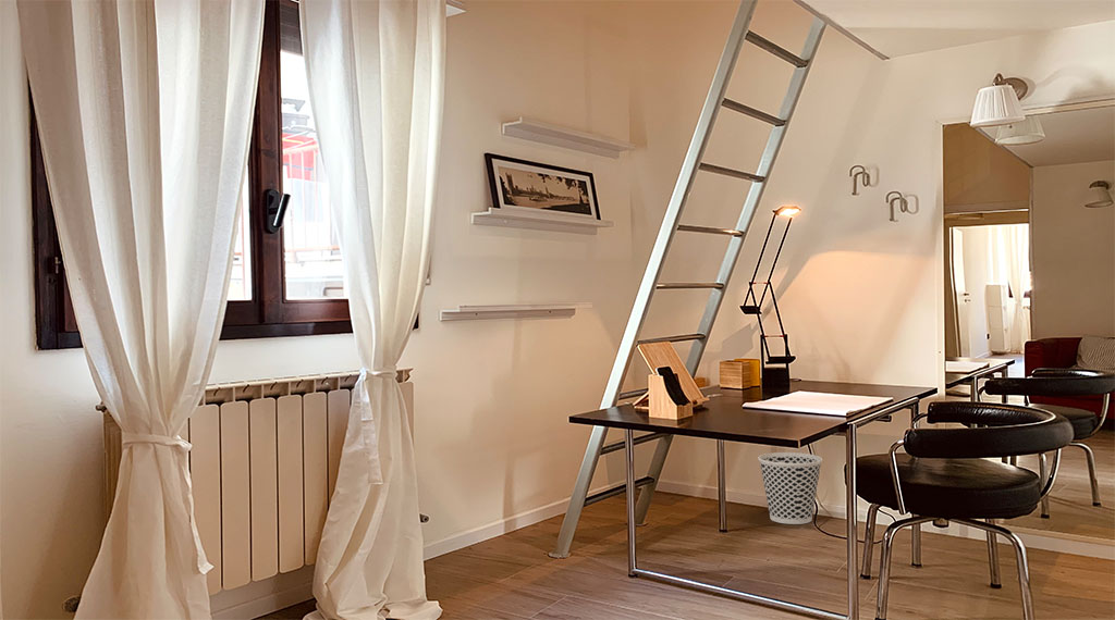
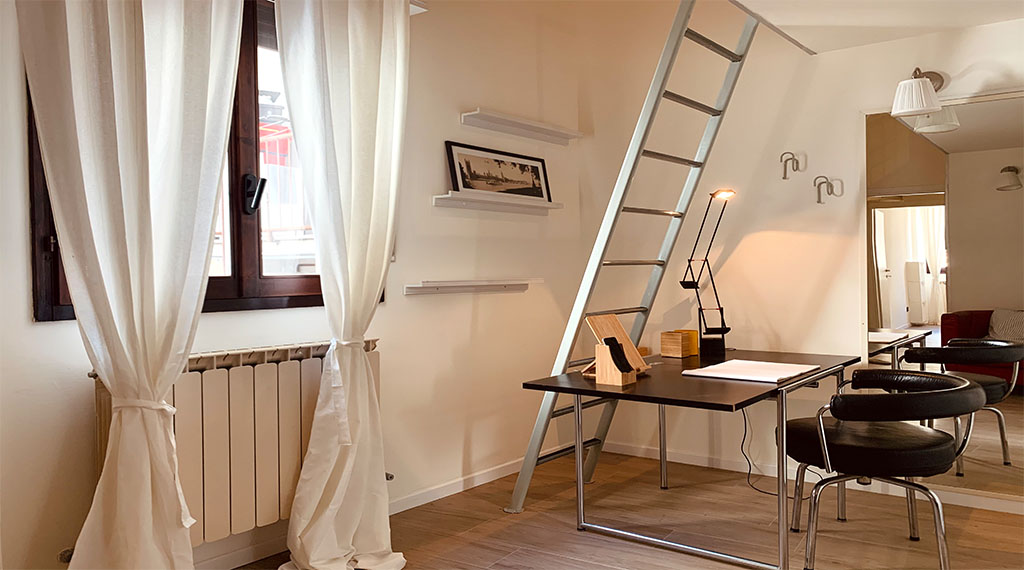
- wastebasket [757,451,823,525]
